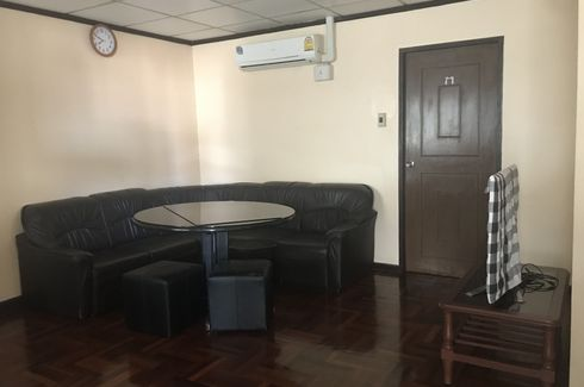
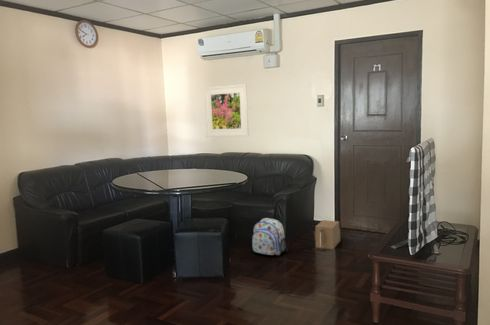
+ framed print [203,83,250,137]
+ cardboard box [314,219,341,250]
+ backpack [251,217,290,256]
